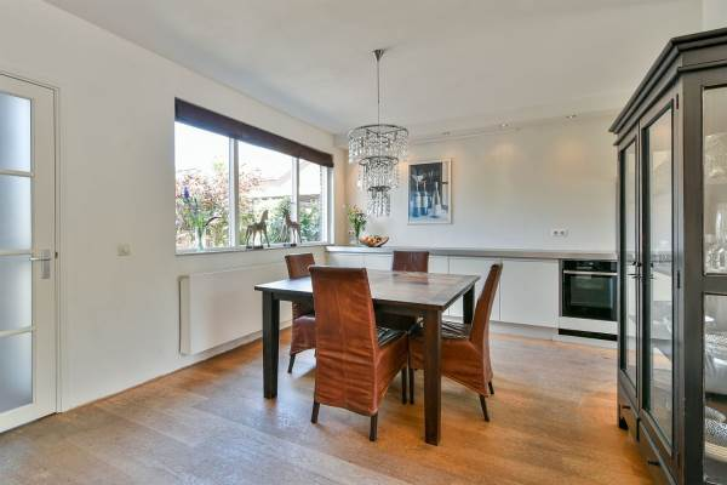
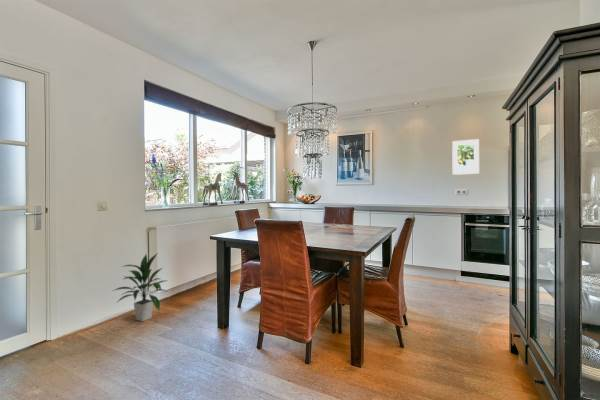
+ indoor plant [109,253,170,322]
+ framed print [451,138,480,176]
